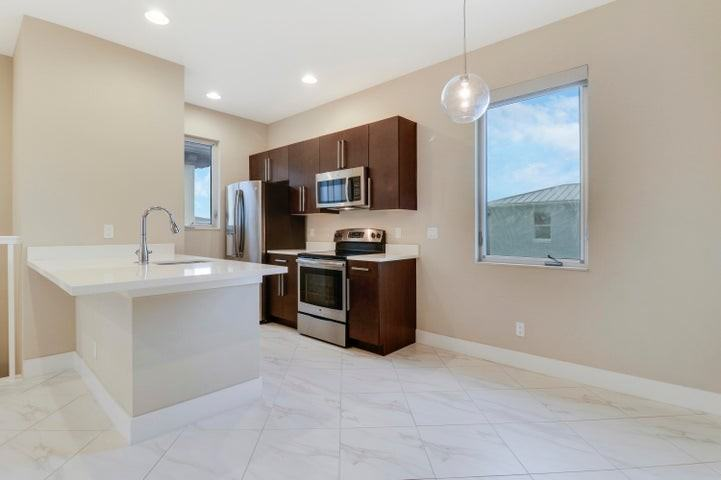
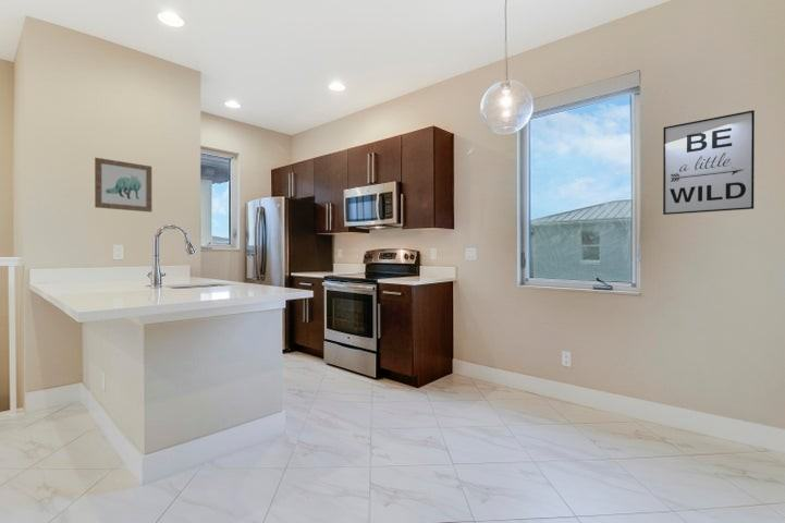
+ wall art [662,109,756,216]
+ wall art [94,157,152,214]
